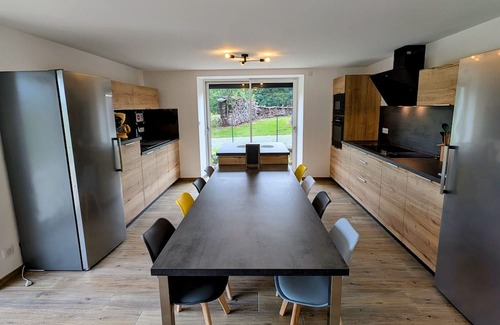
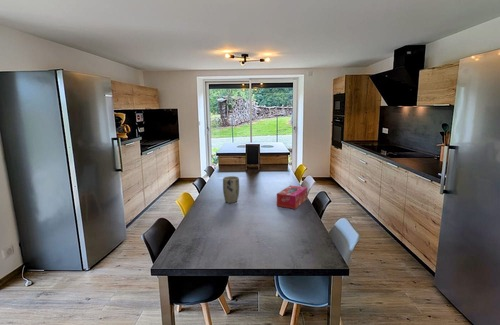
+ plant pot [222,175,240,204]
+ tissue box [276,184,308,210]
